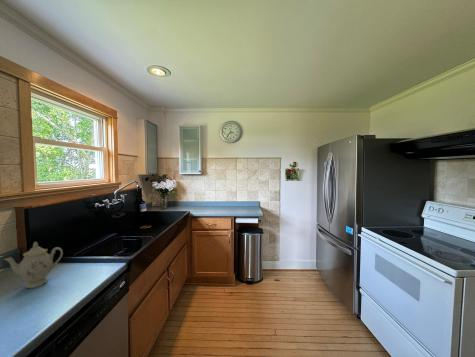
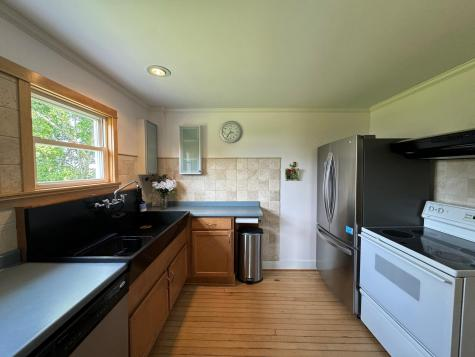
- chinaware [3,241,64,289]
